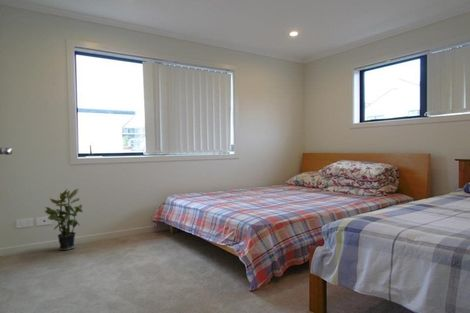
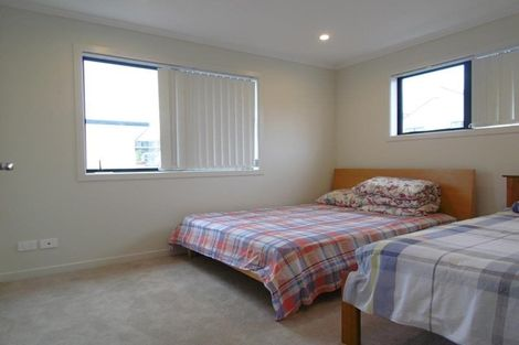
- potted plant [44,188,84,251]
